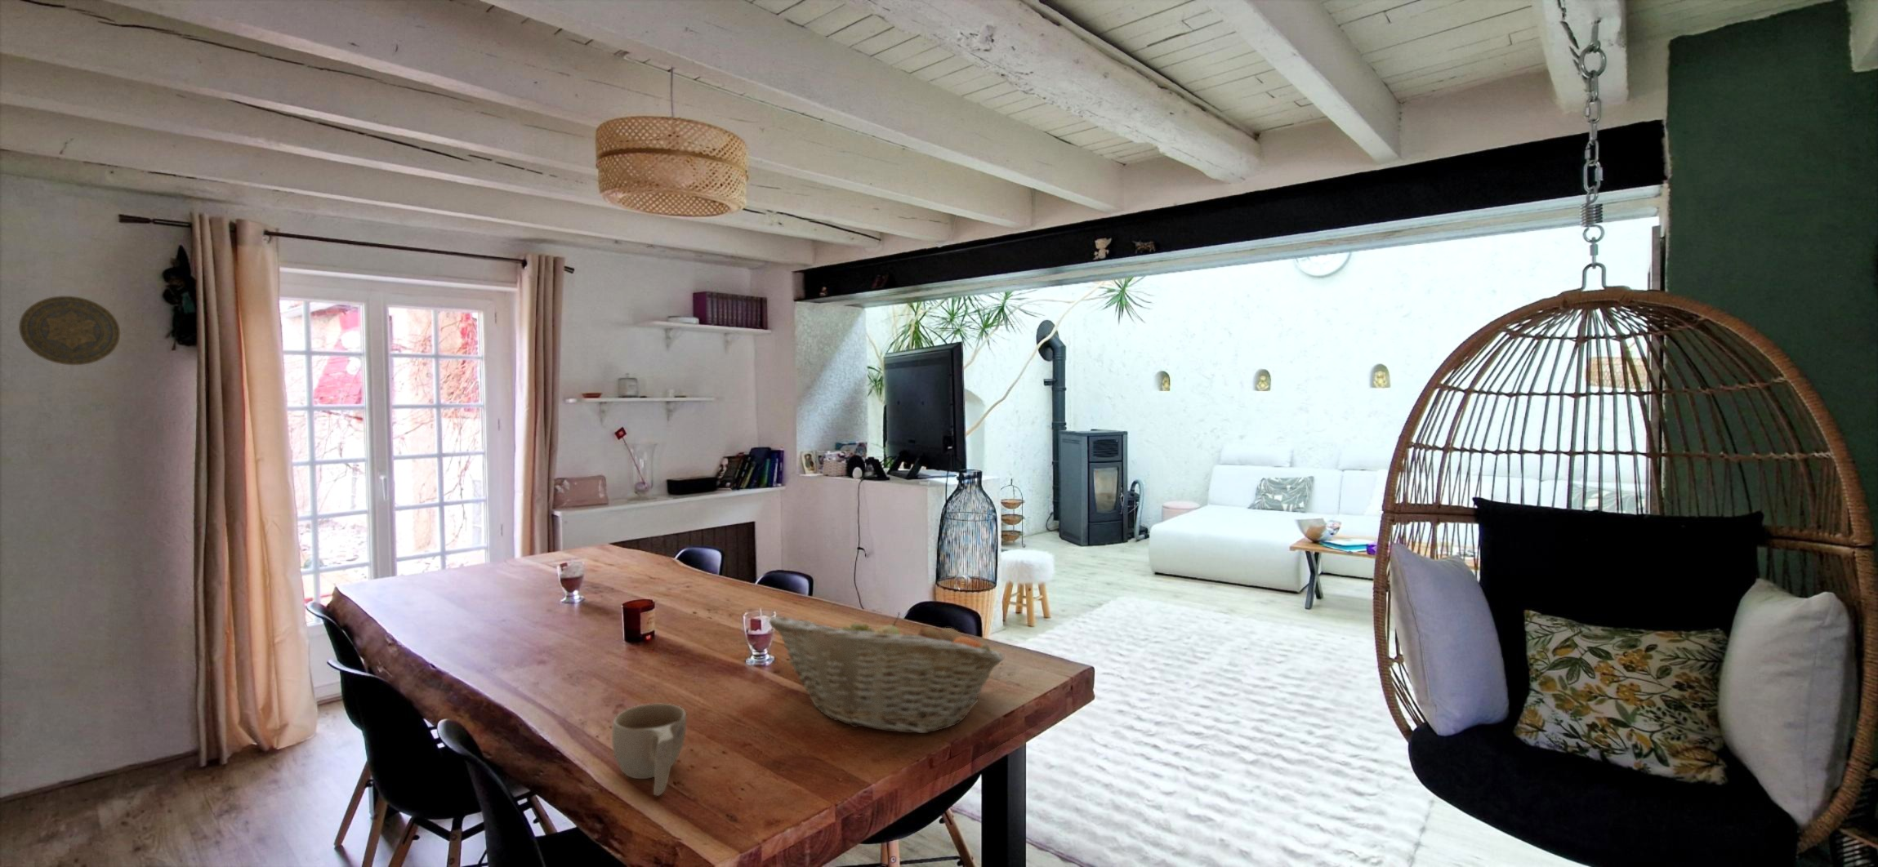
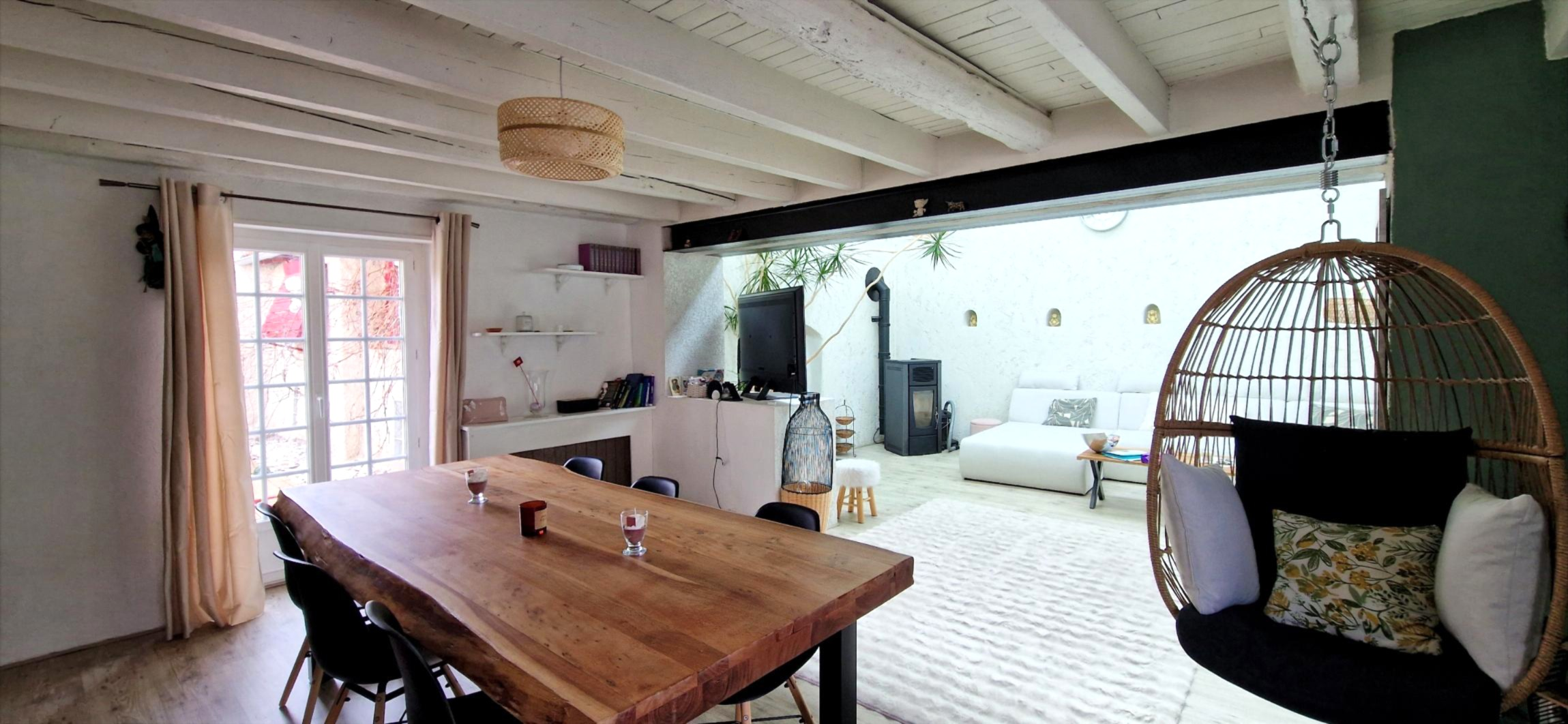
- cup [611,703,687,796]
- decorative plate [18,296,122,365]
- fruit basket [768,612,1005,734]
